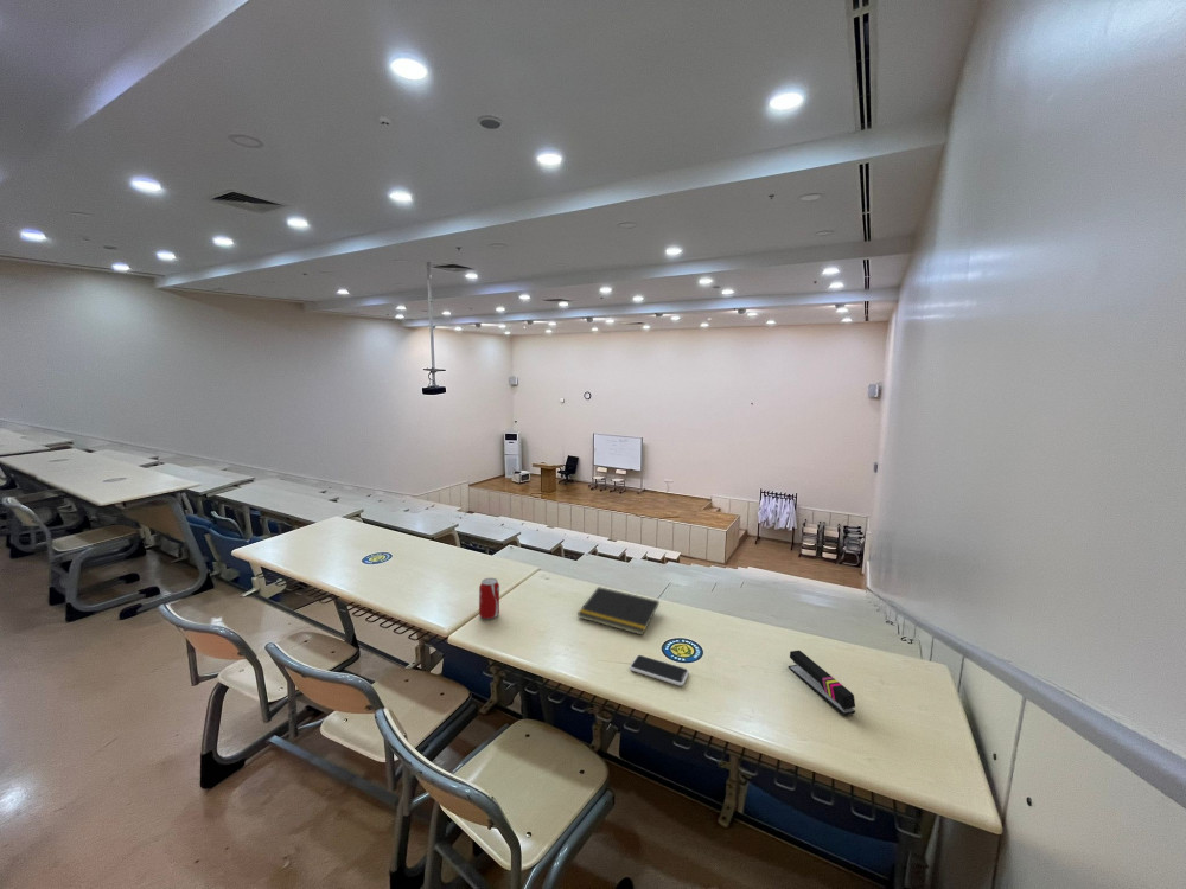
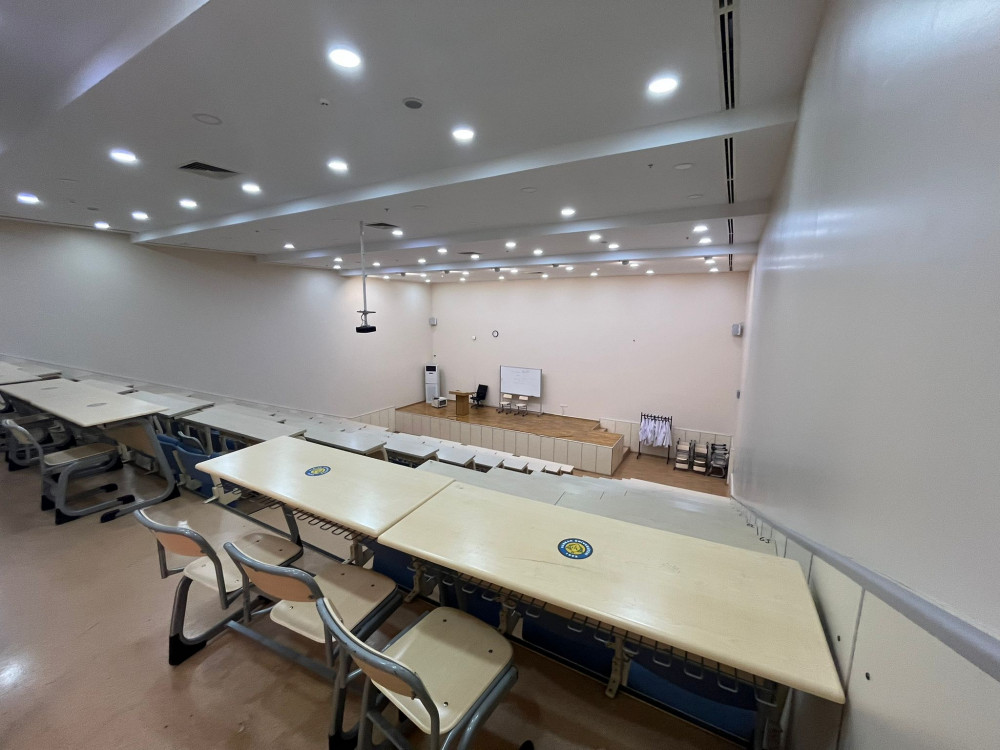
- smartphone [629,654,690,687]
- stapler [788,650,856,716]
- beverage can [478,577,500,620]
- notepad [576,586,661,637]
